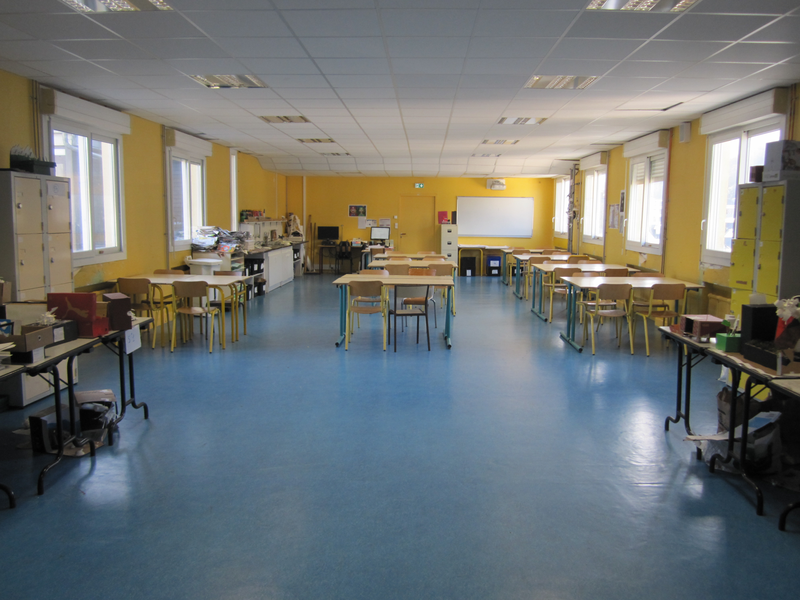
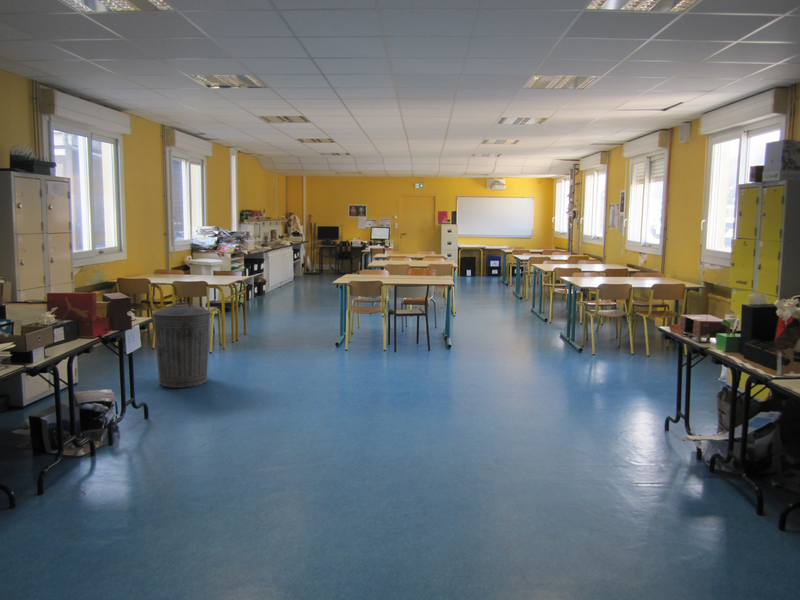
+ trash can [151,301,212,389]
